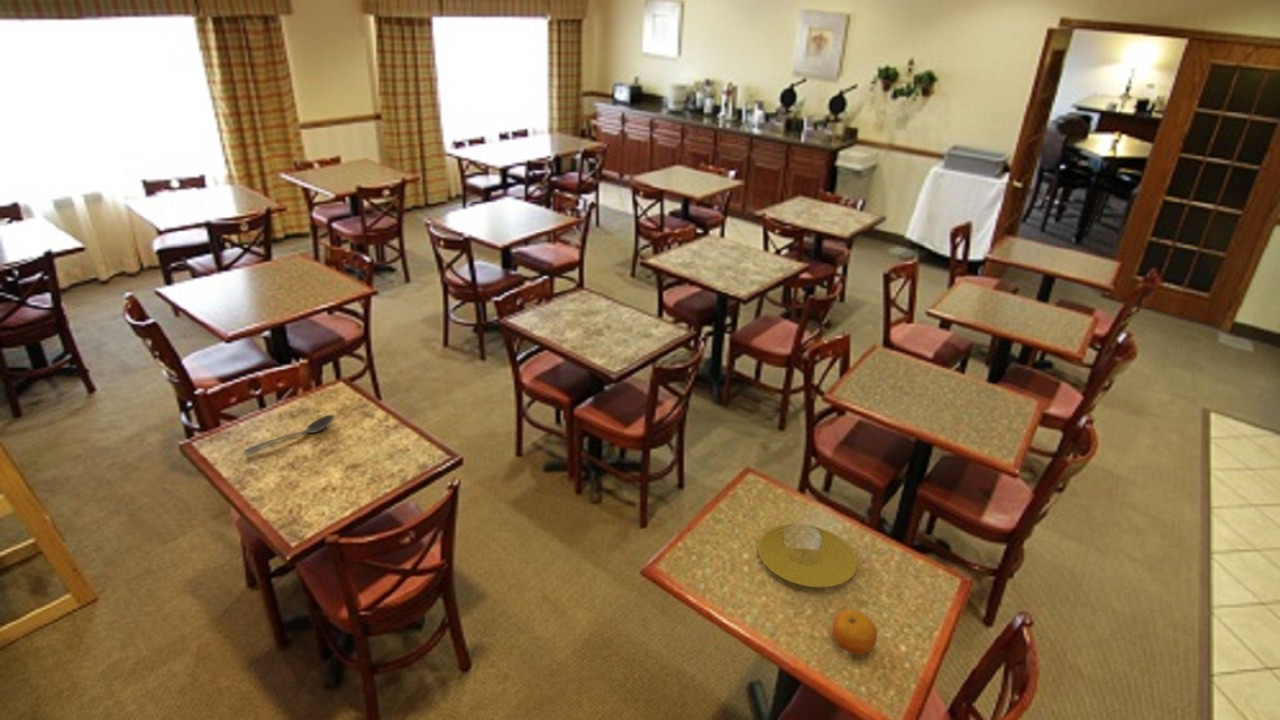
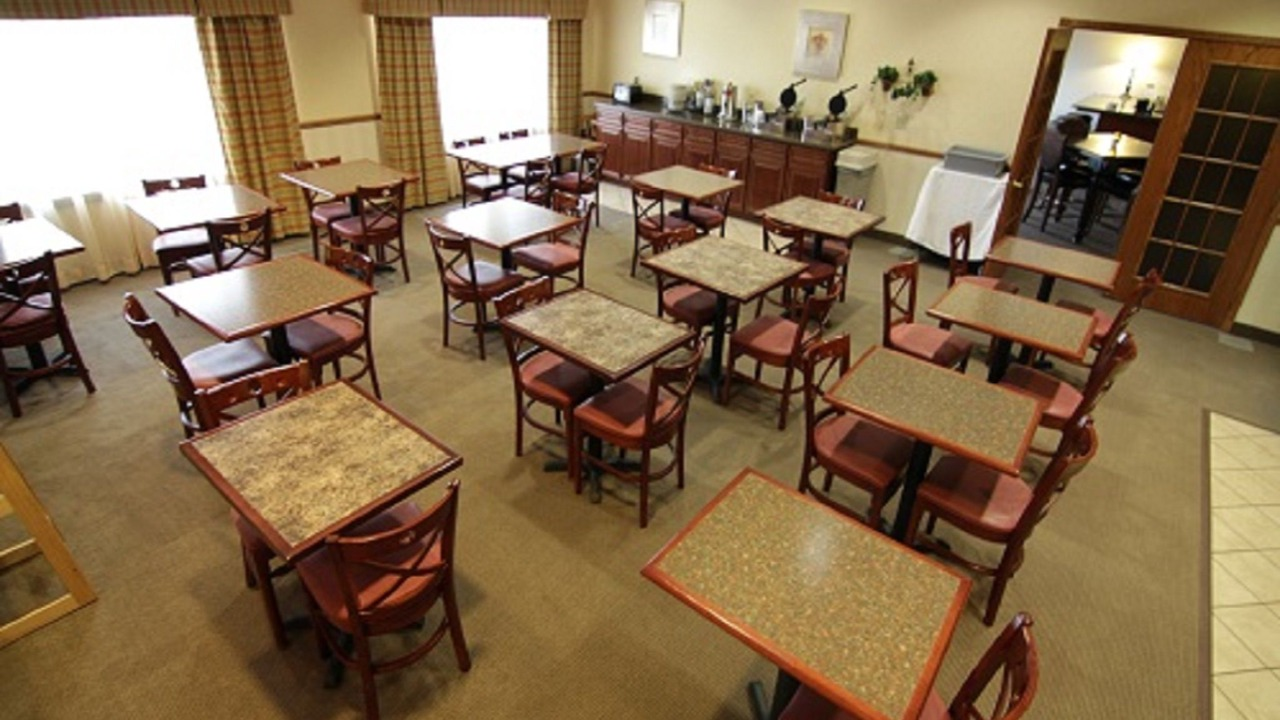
- stirrer [243,413,335,454]
- fruit [831,609,878,655]
- plate [757,524,859,588]
